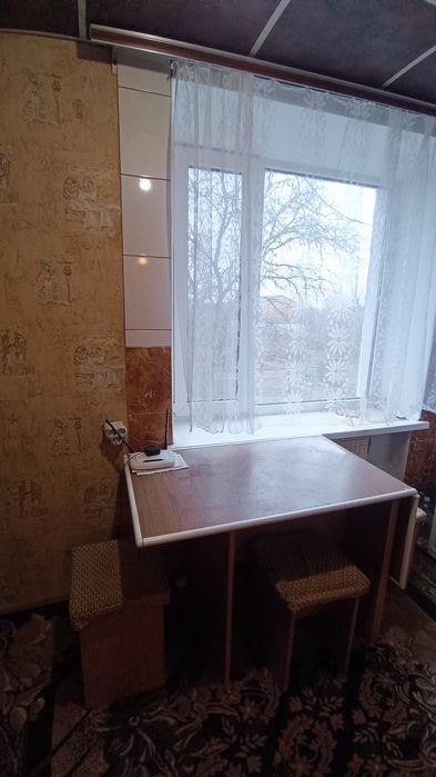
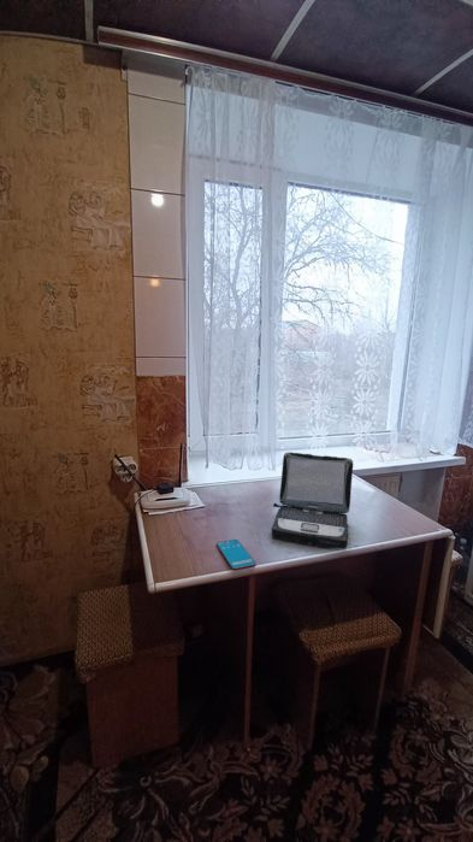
+ laptop [271,451,354,549]
+ smartphone [215,538,258,572]
